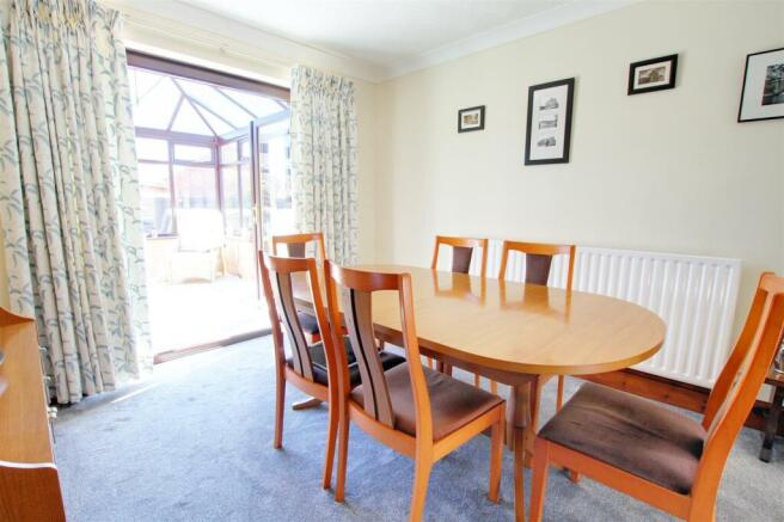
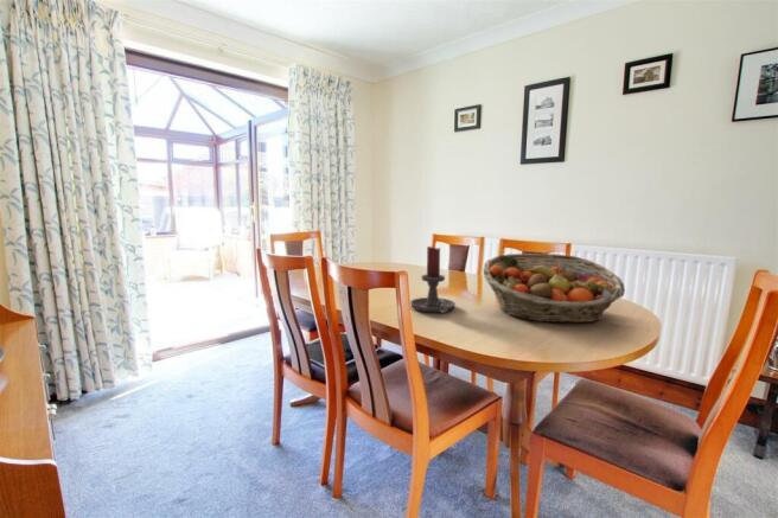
+ fruit basket [482,252,626,324]
+ candle holder [409,245,457,314]
